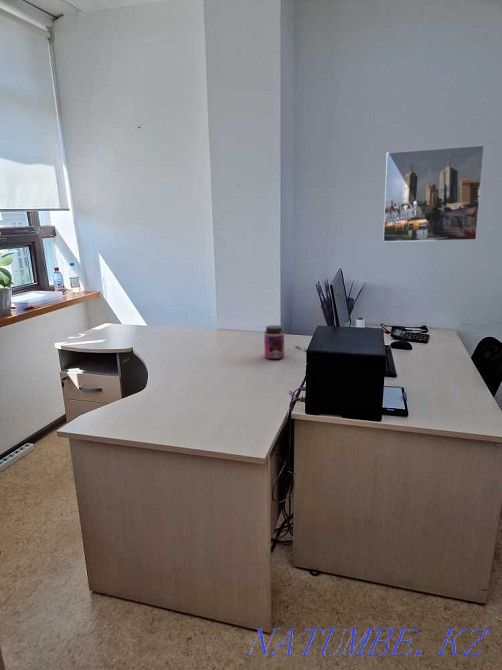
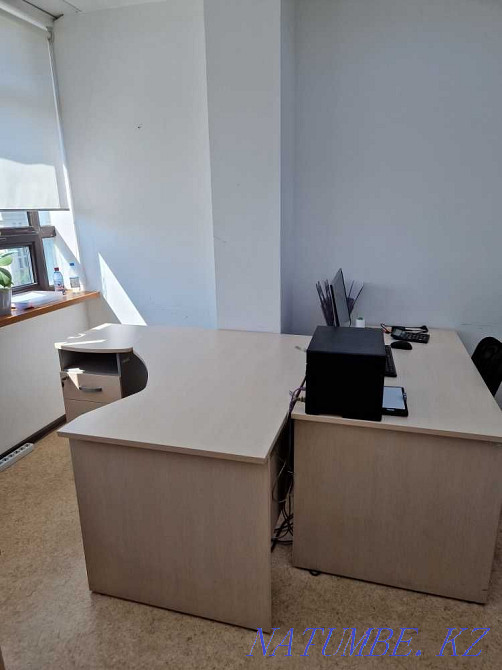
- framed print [382,144,486,243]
- jar [263,324,285,360]
